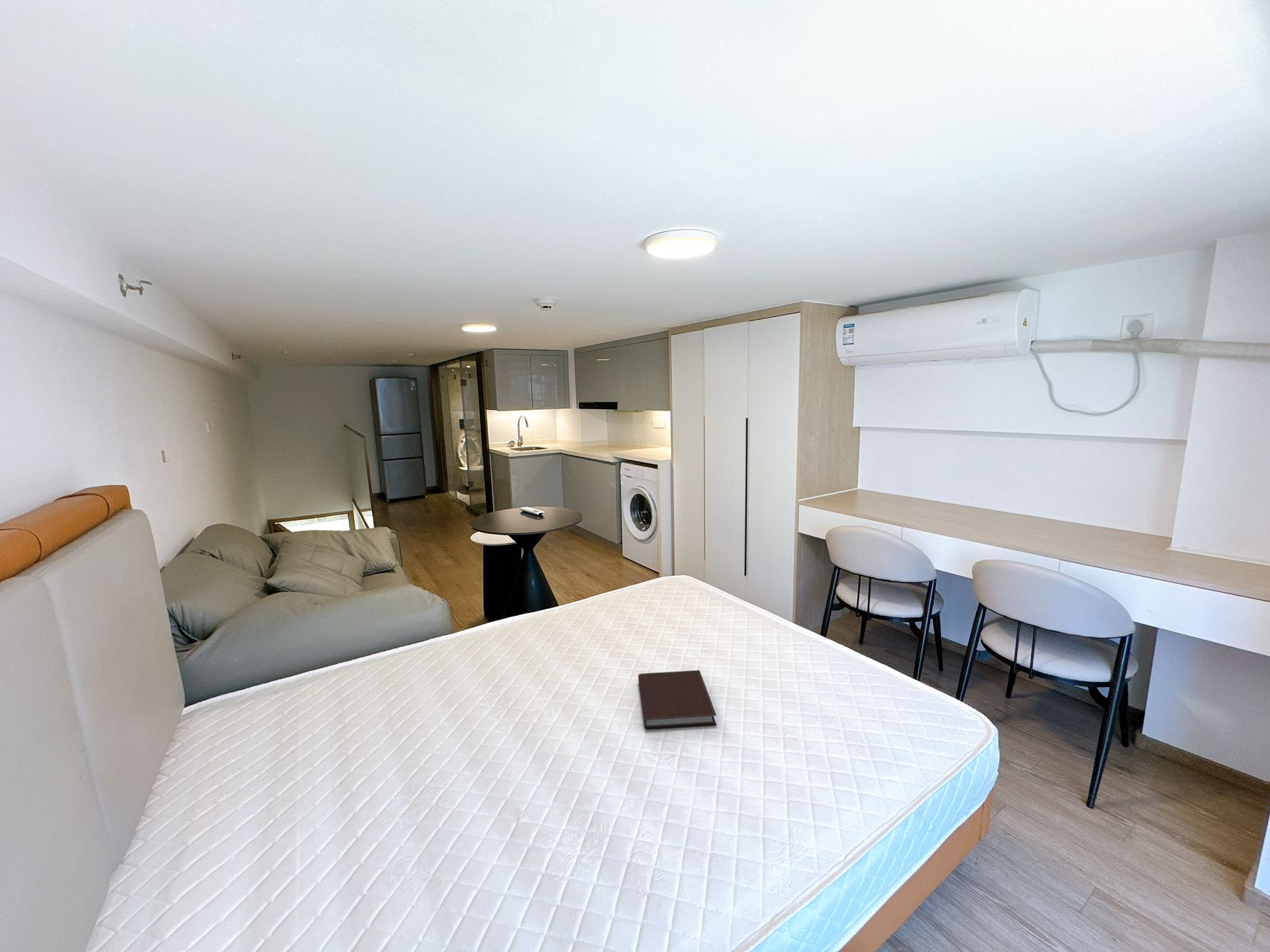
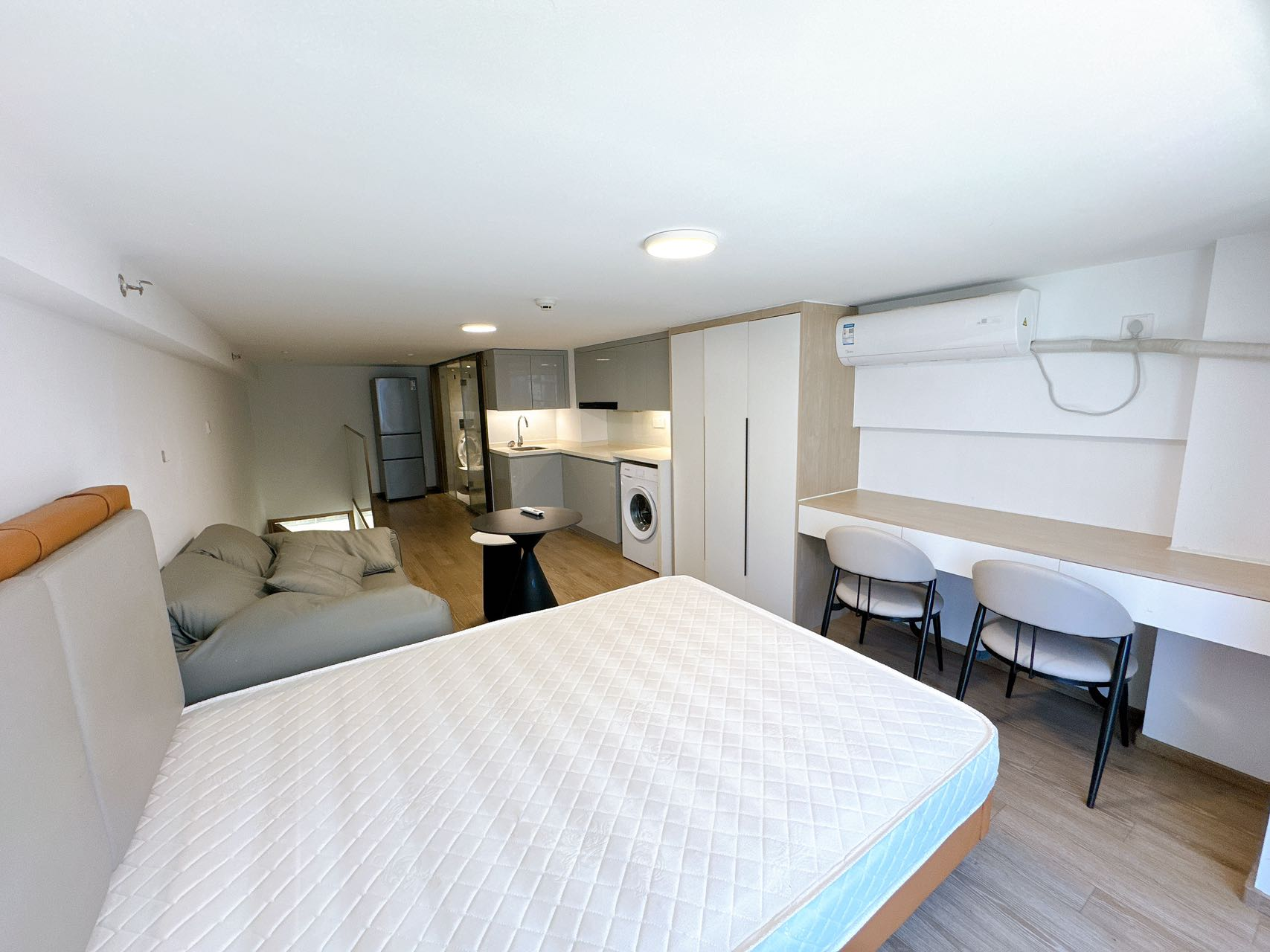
- notebook [638,669,717,730]
